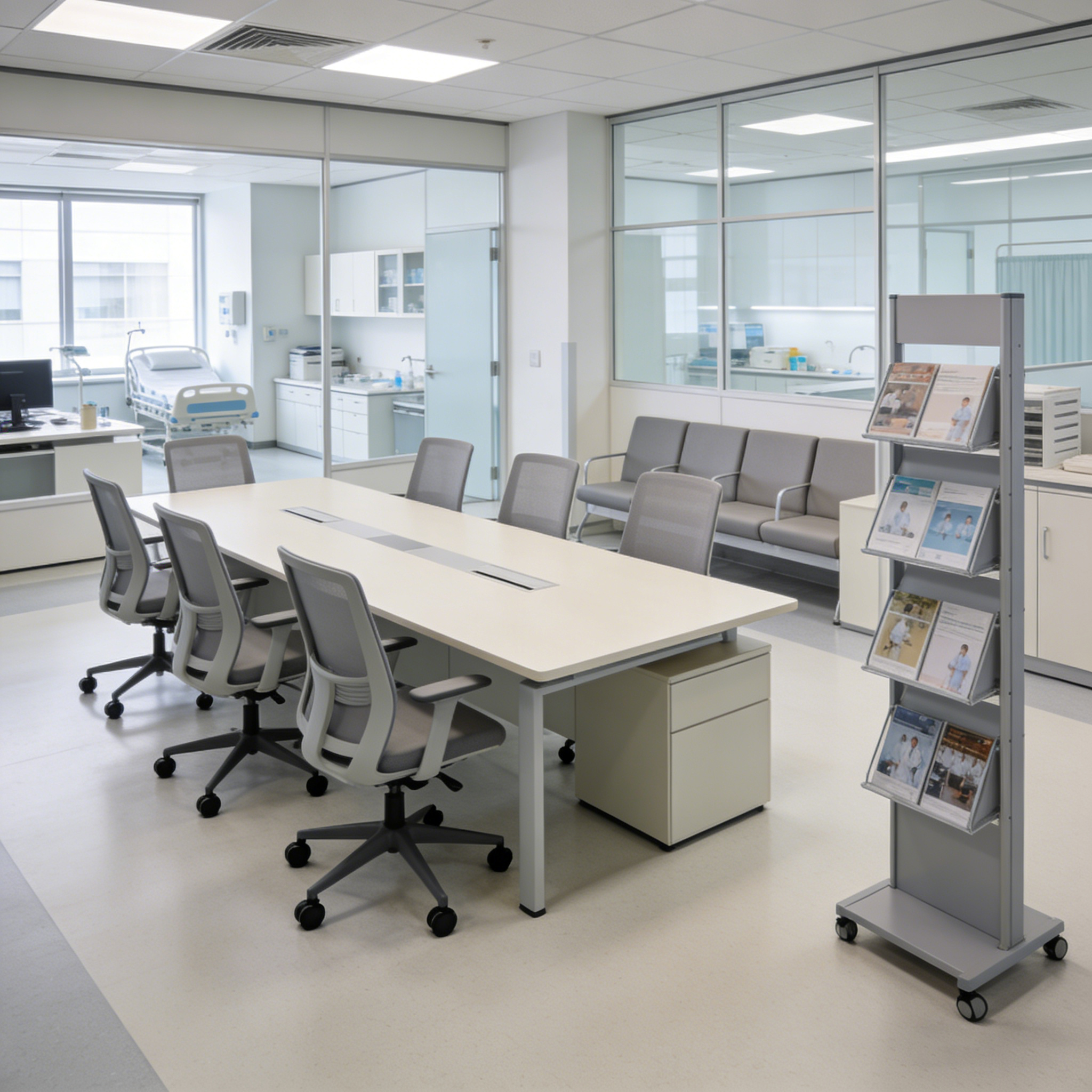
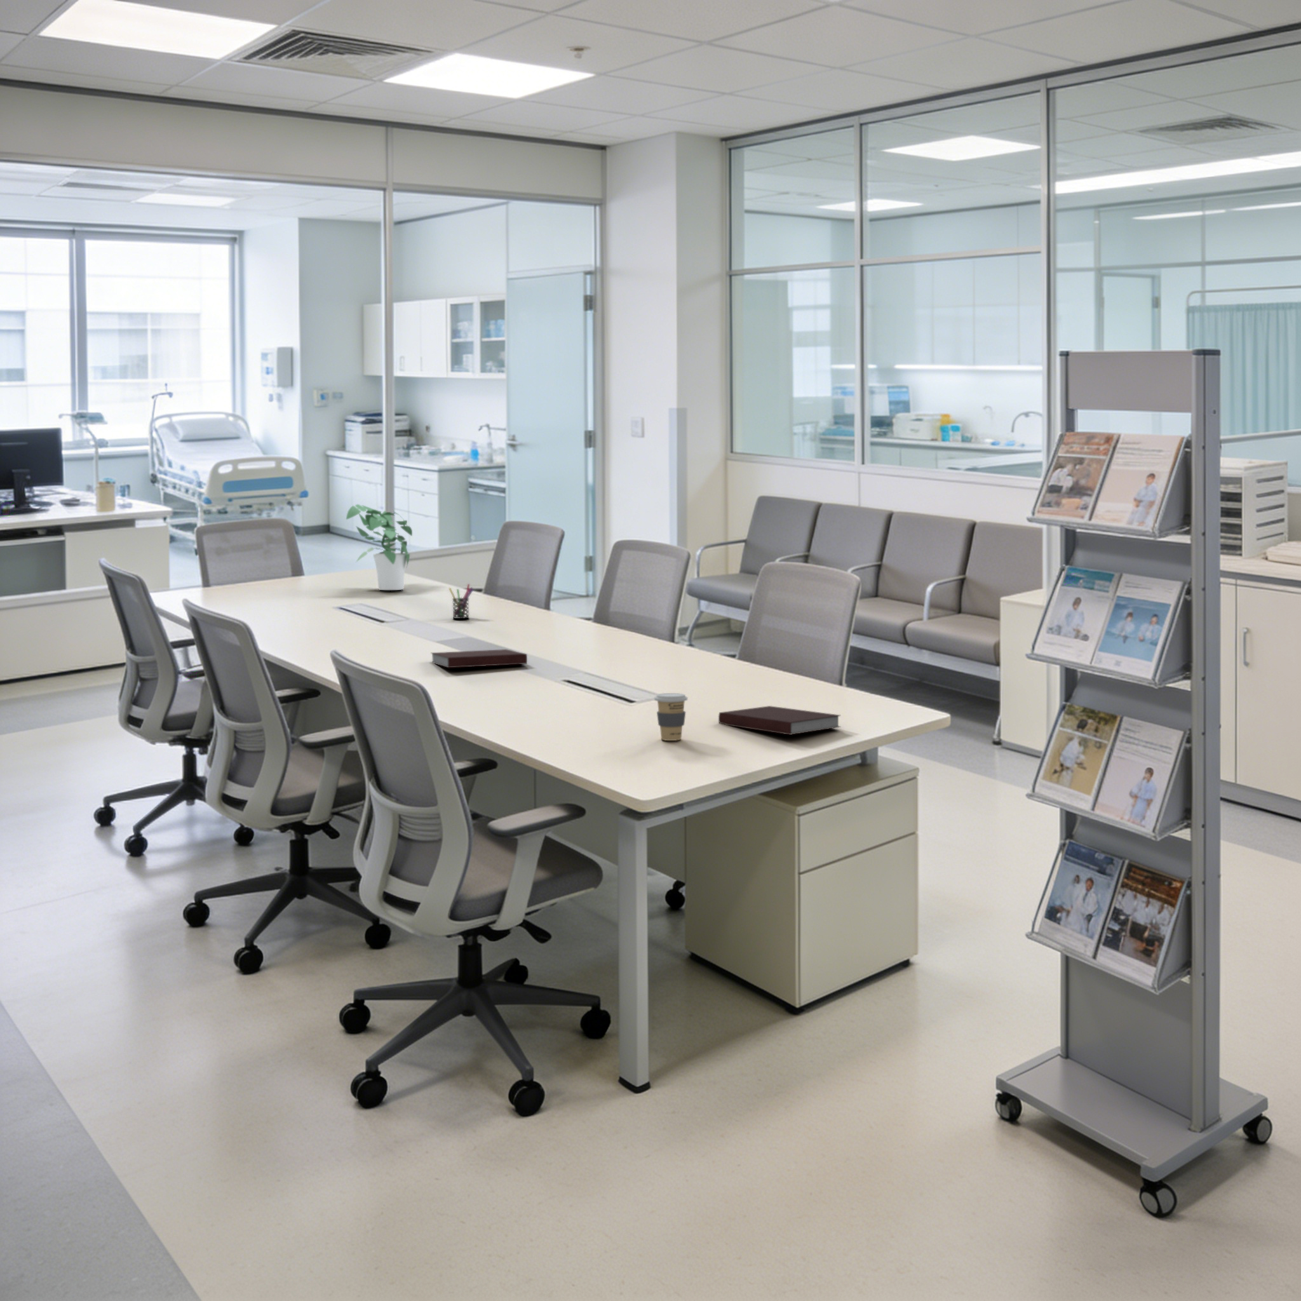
+ coffee cup [654,692,687,741]
+ pen holder [448,583,474,620]
+ notebook [718,705,841,735]
+ potted plant [346,504,413,591]
+ notebook [430,648,528,668]
